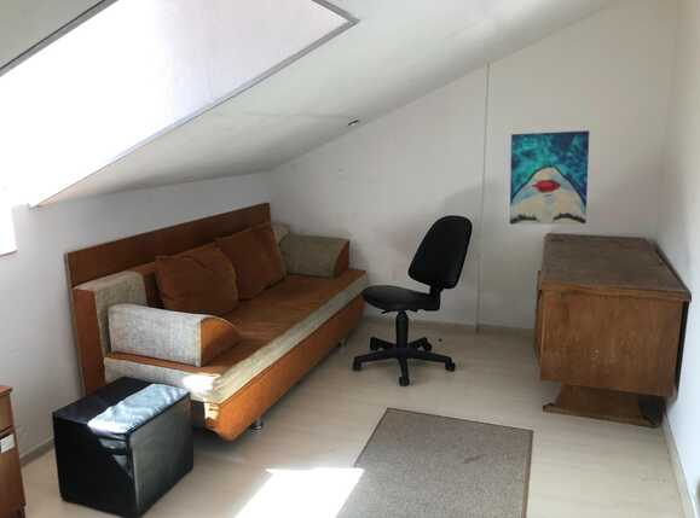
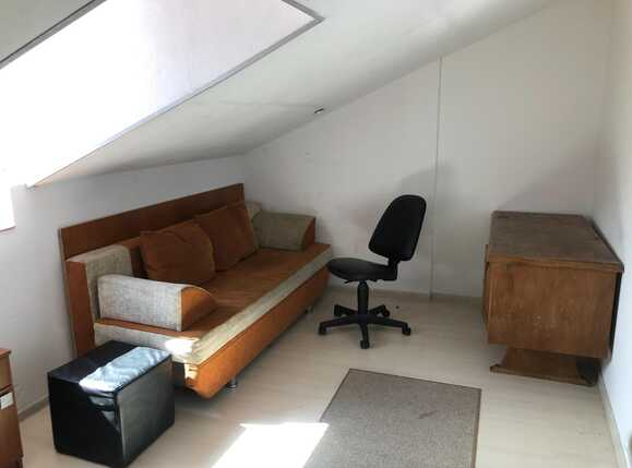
- wall art [509,129,590,226]
